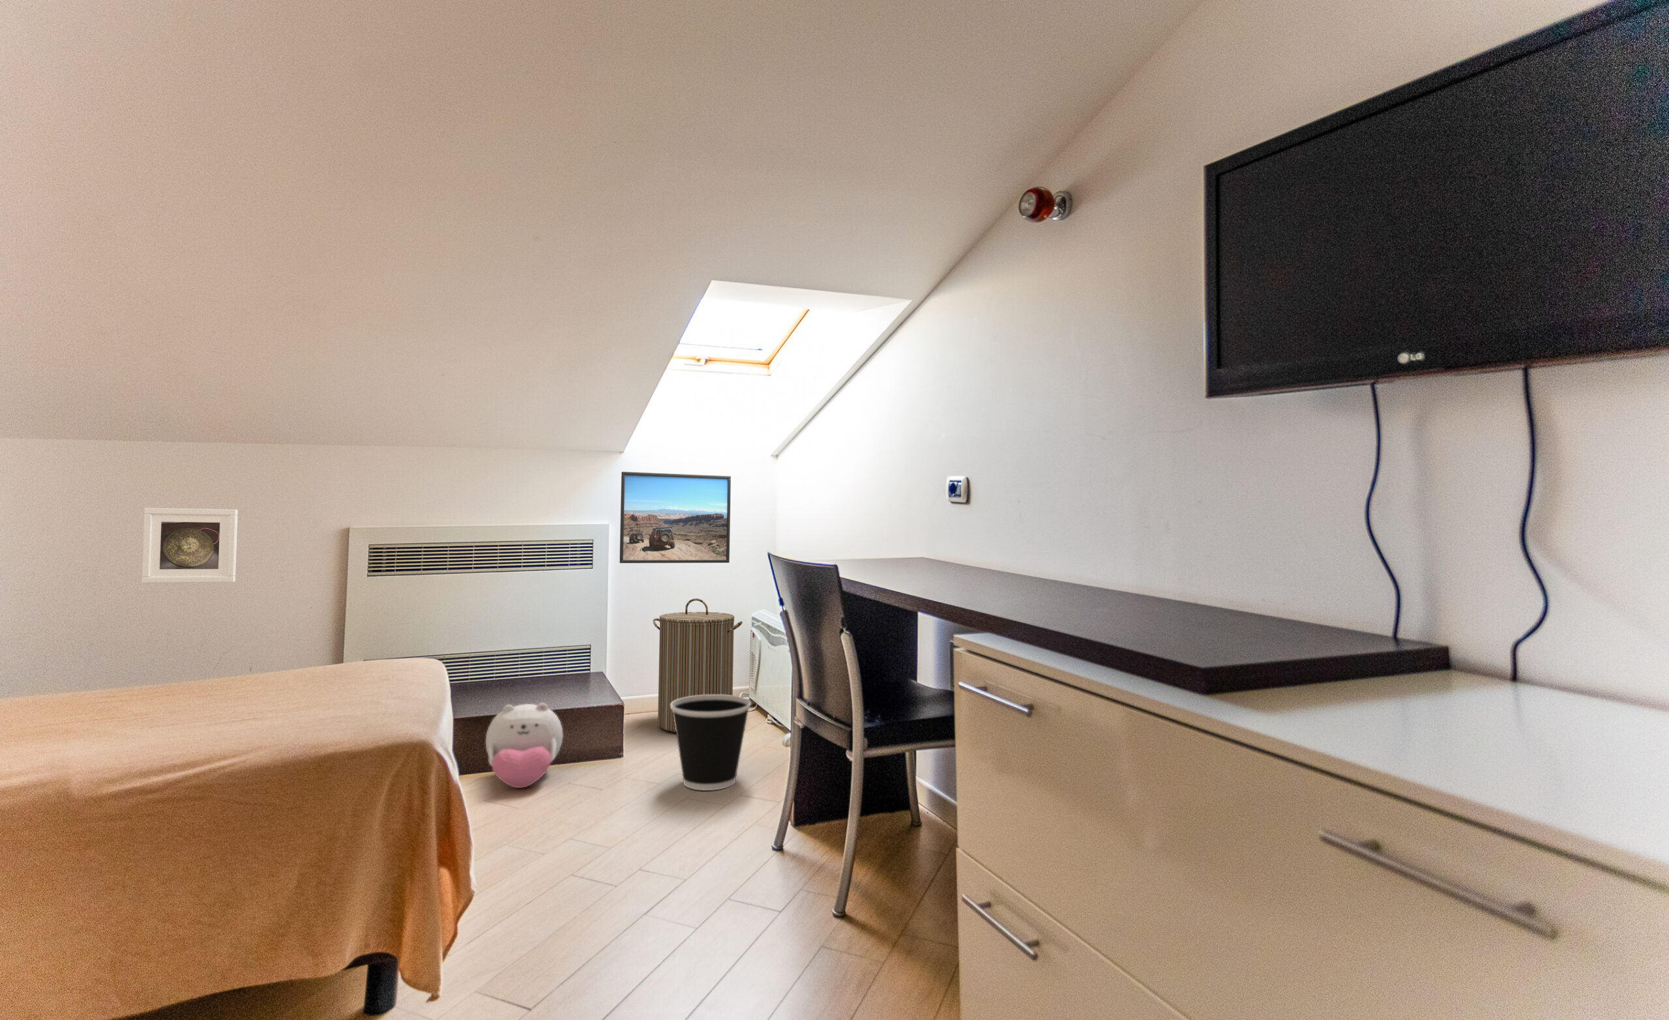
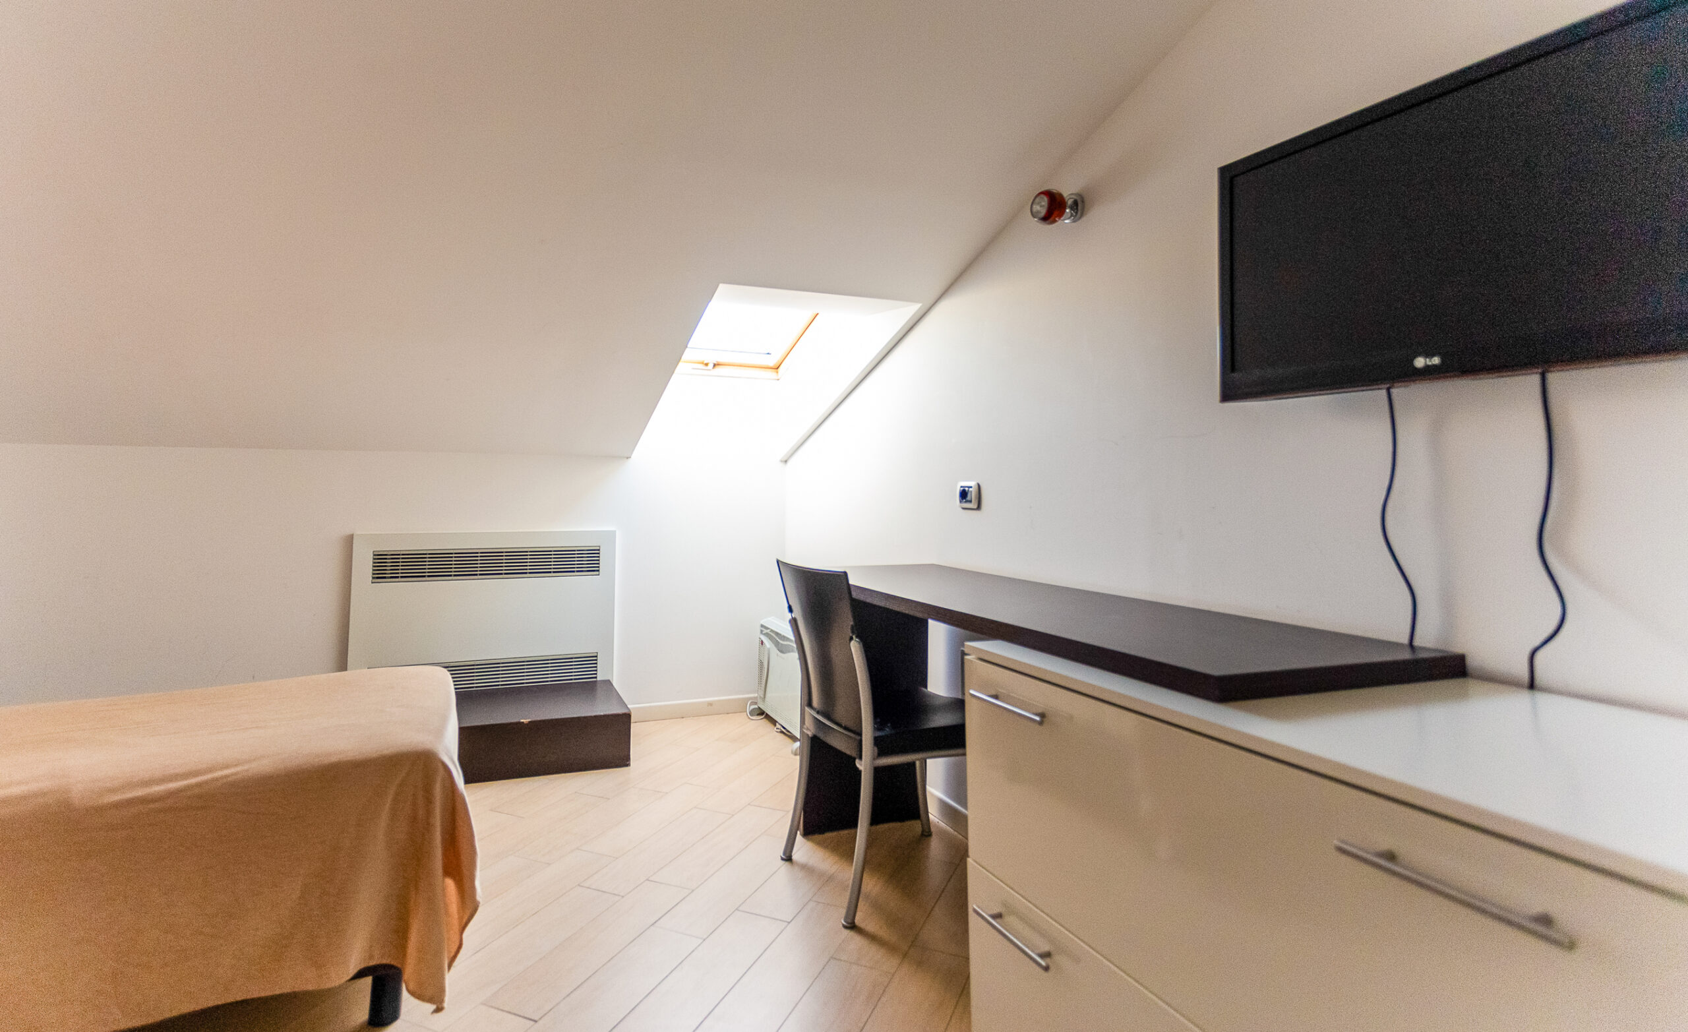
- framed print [619,471,732,564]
- laundry hamper [652,598,743,733]
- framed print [141,508,238,584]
- wastebasket [671,695,752,791]
- plush toy [485,702,564,789]
